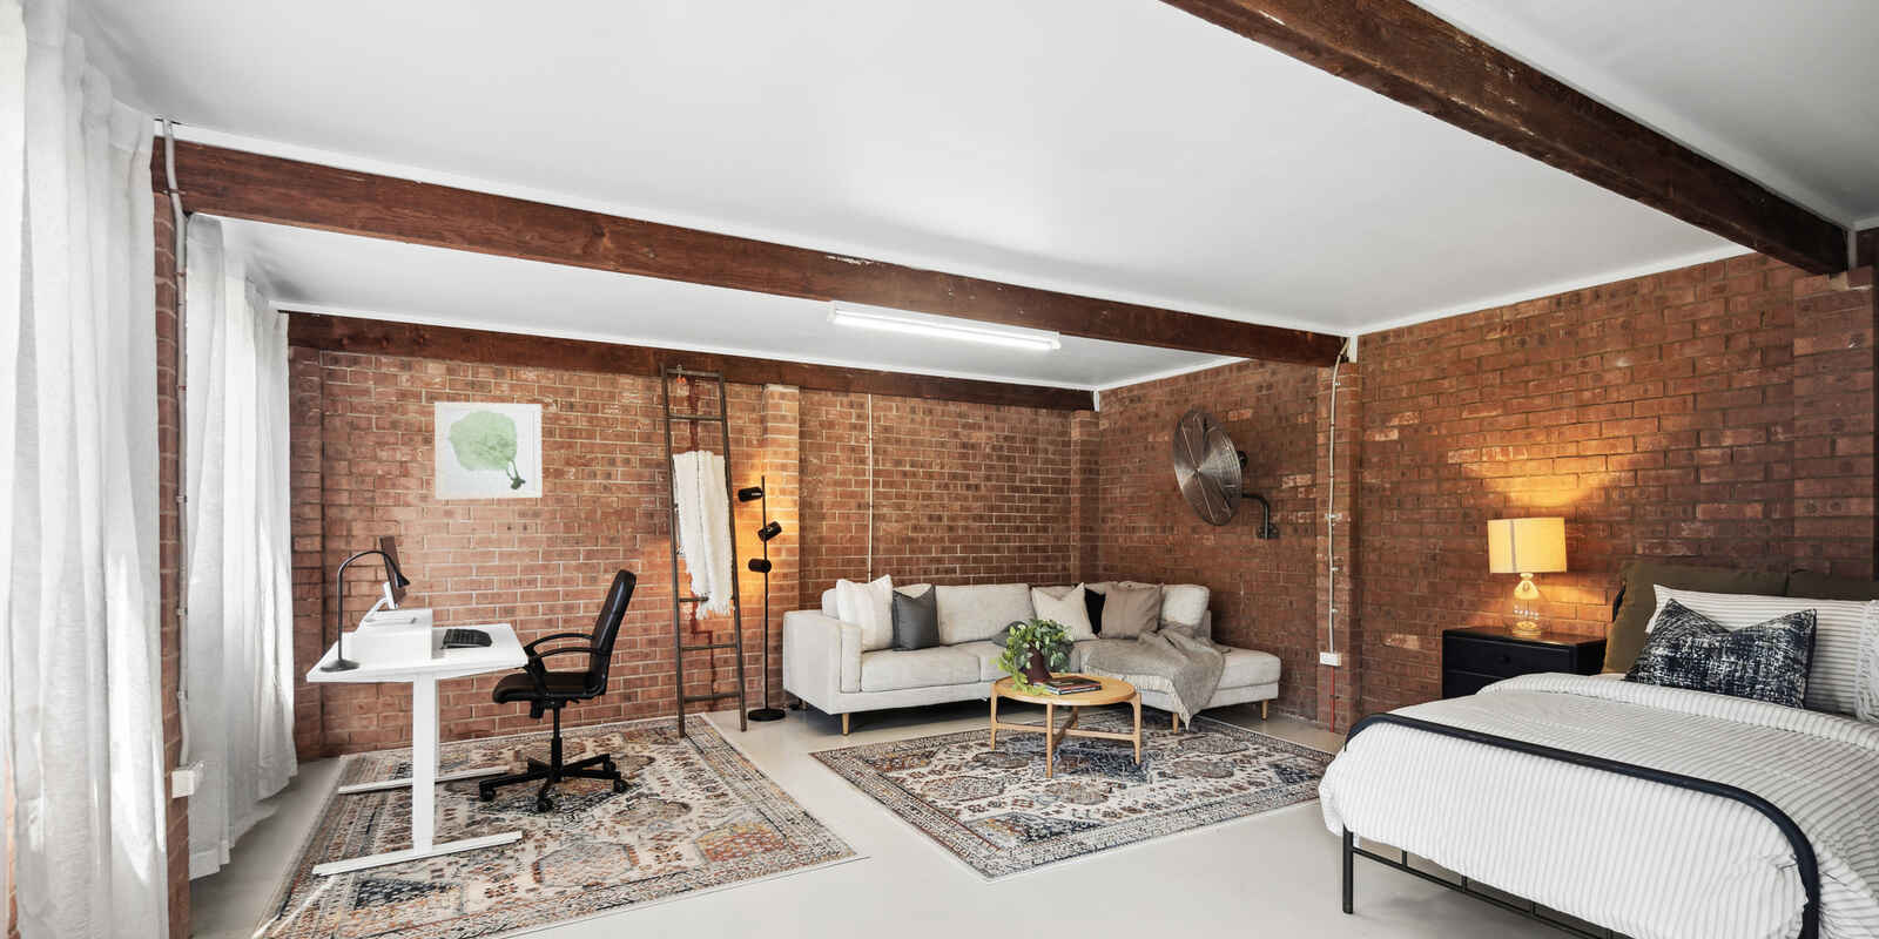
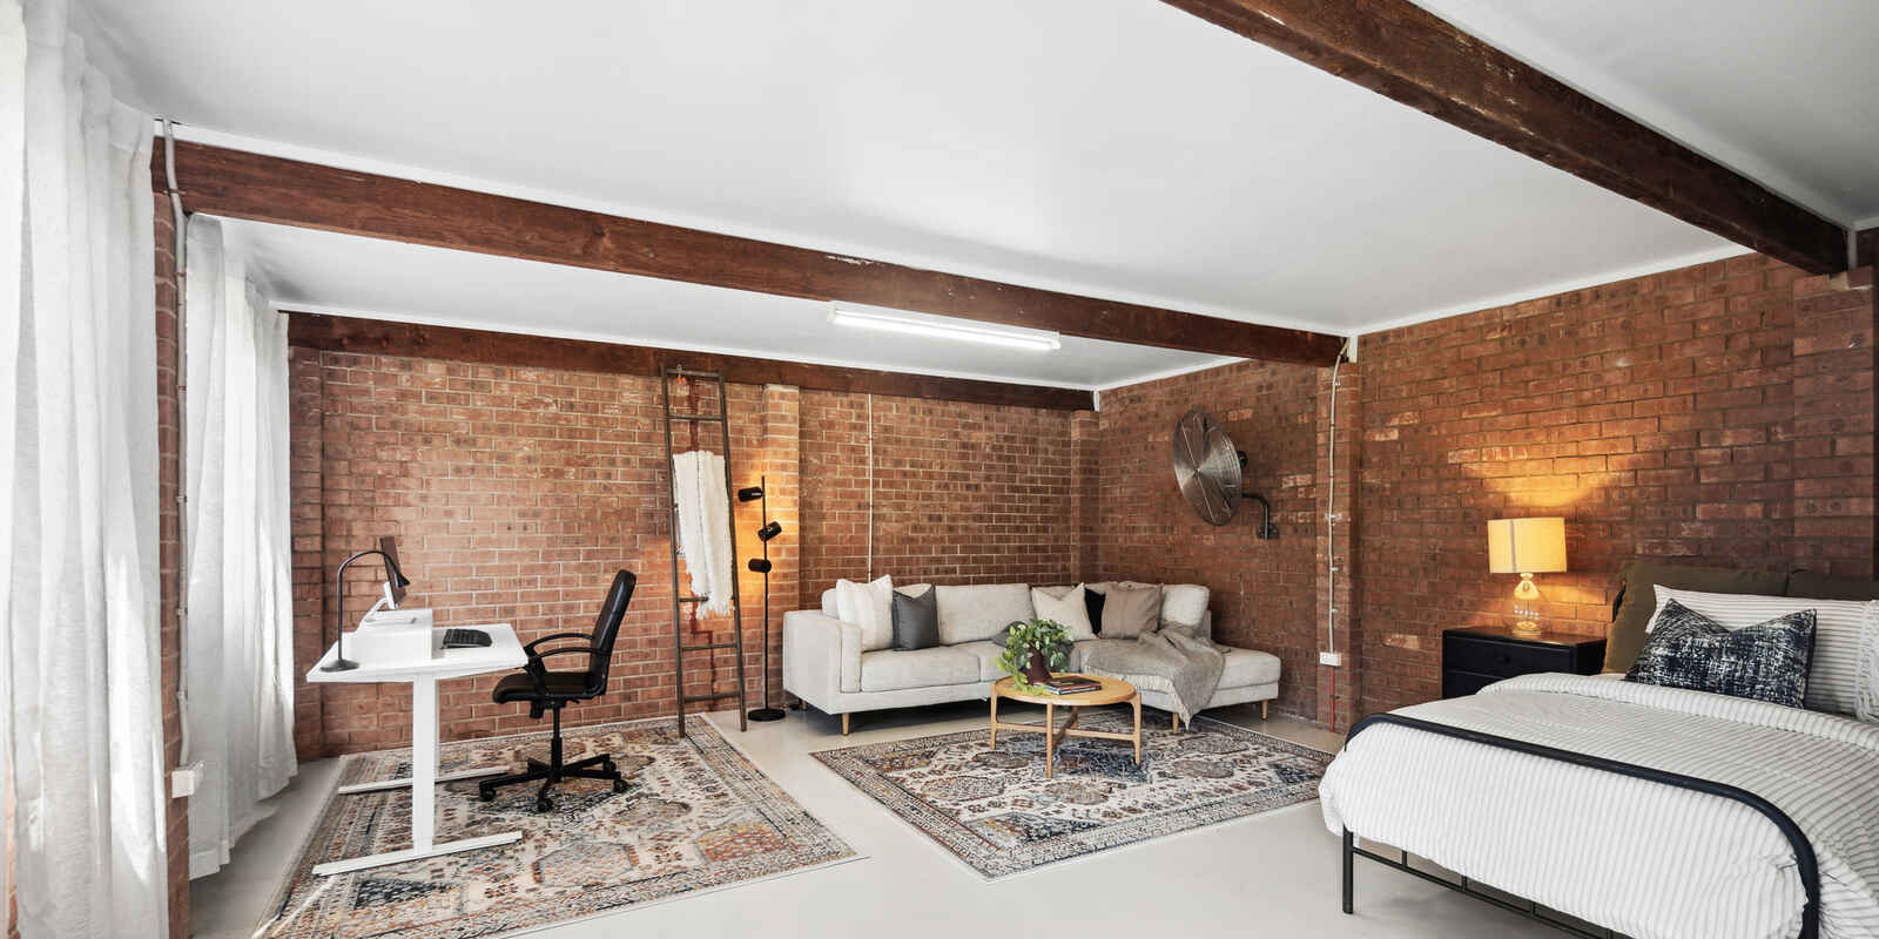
- wall art [434,400,544,501]
